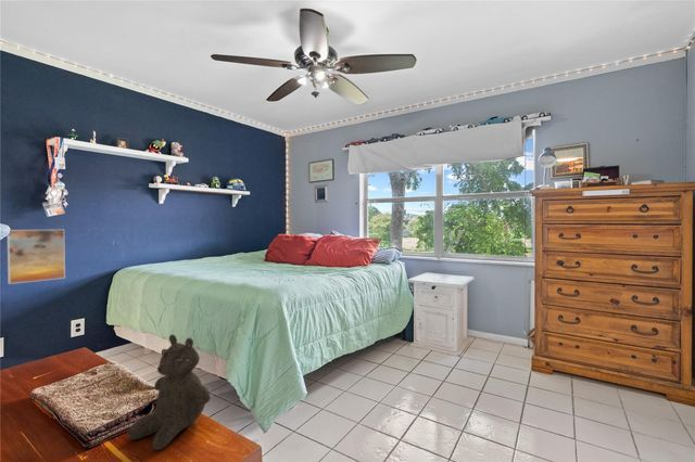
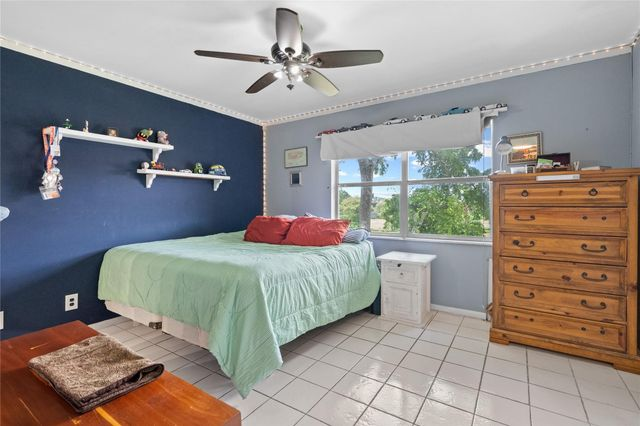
- teddy bear [126,333,212,451]
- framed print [7,229,66,285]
